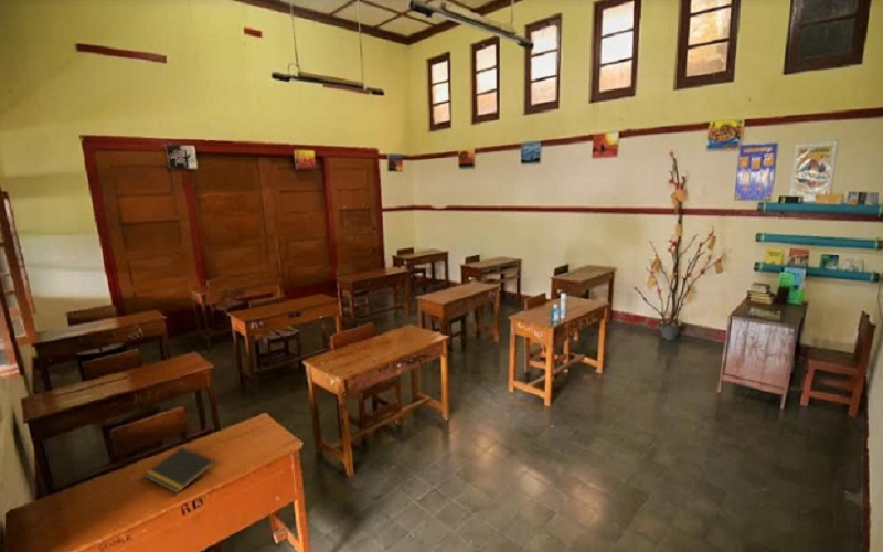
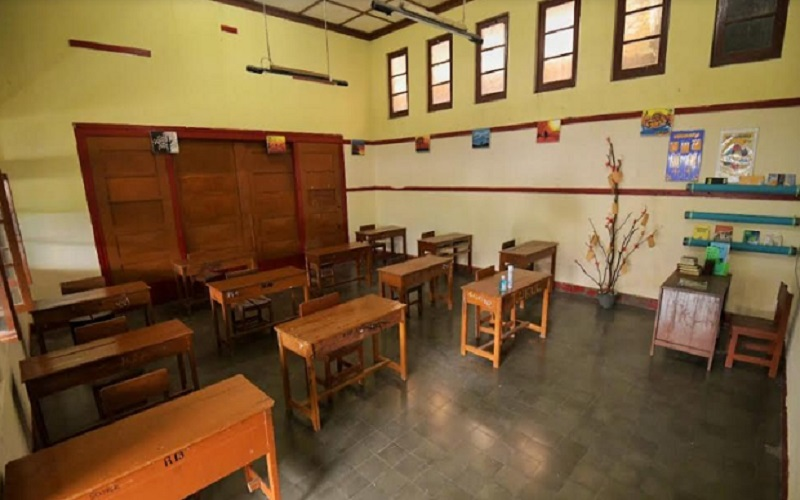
- notepad [142,446,216,495]
